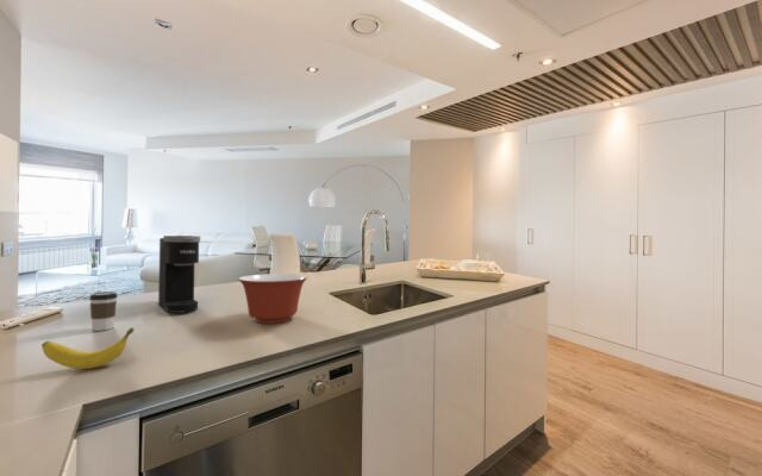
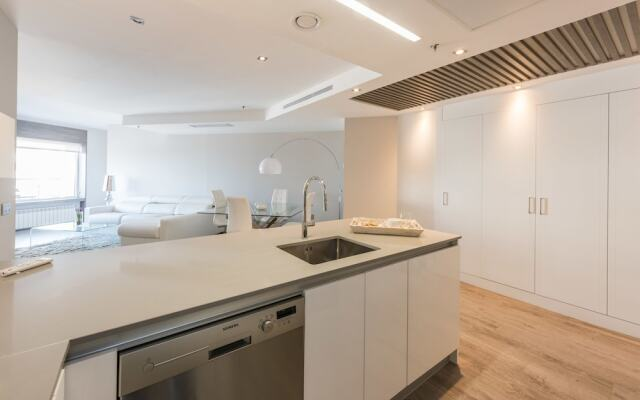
- banana [40,326,136,370]
- coffee maker [157,234,201,314]
- mixing bowl [237,273,308,325]
- coffee cup [88,290,119,332]
